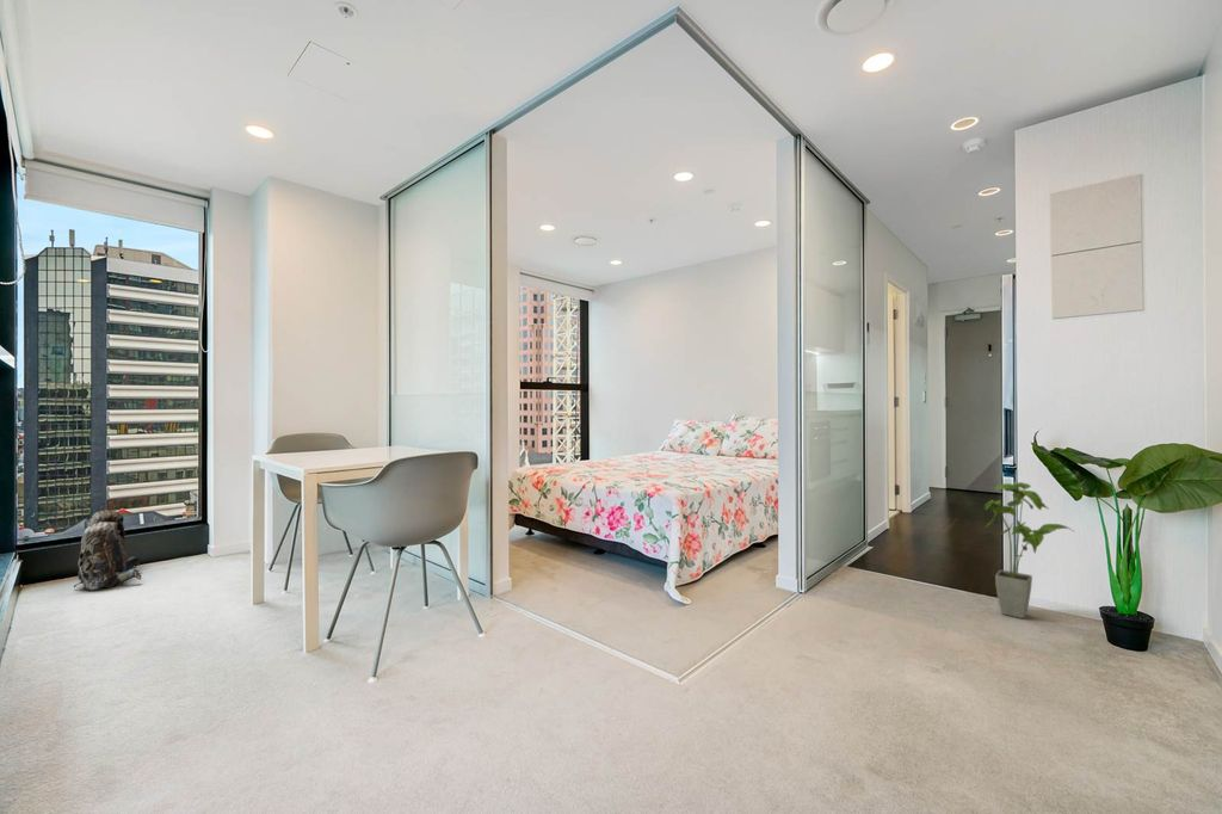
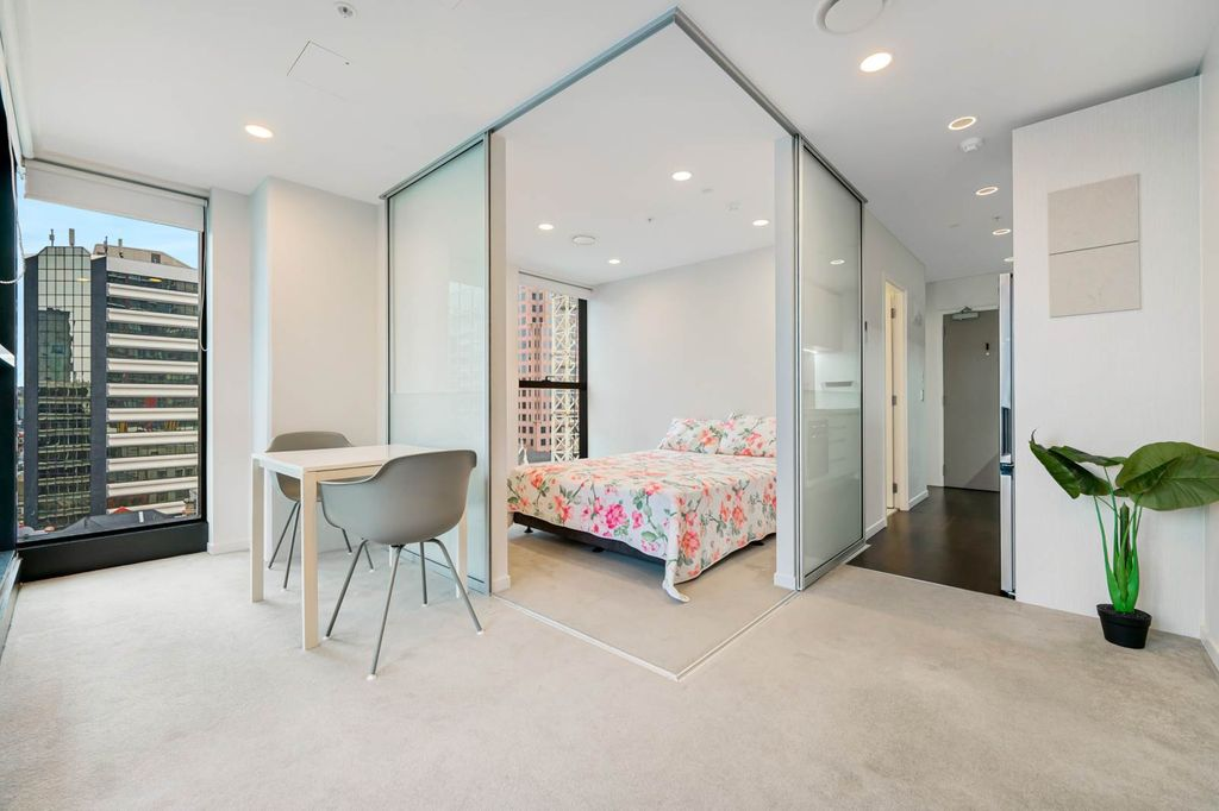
- house plant [982,481,1076,619]
- backpack [73,508,142,592]
